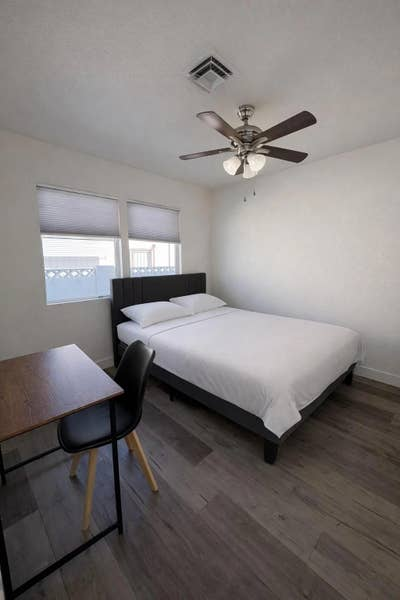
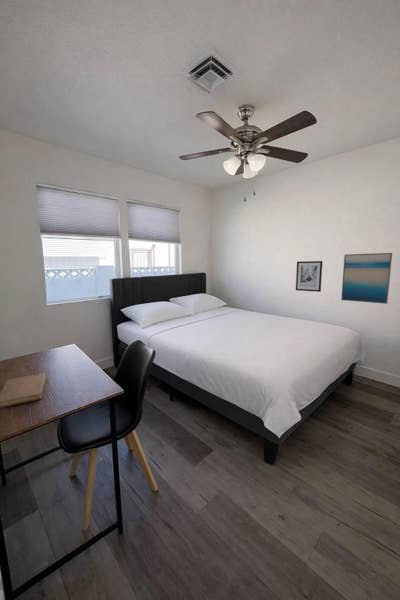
+ notebook [0,373,47,409]
+ wall art [340,252,393,305]
+ wall art [295,260,323,293]
